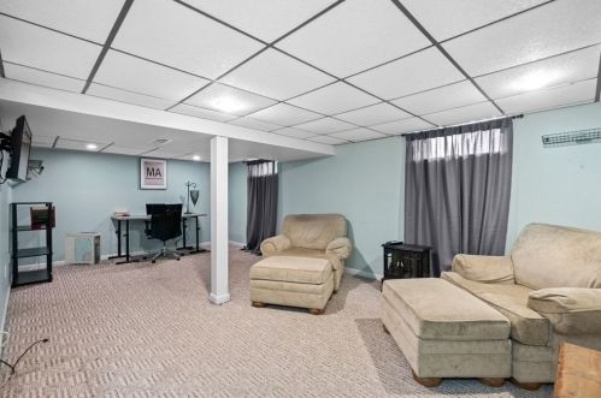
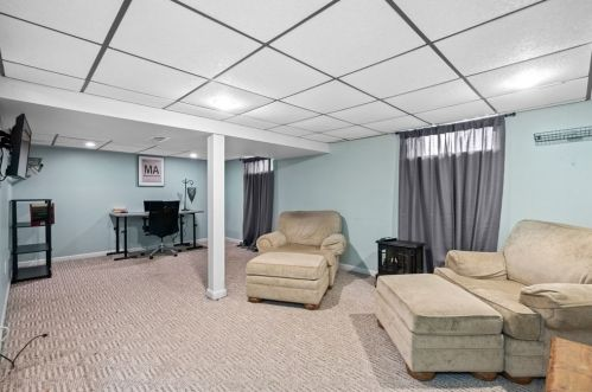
- air purifier [64,231,102,266]
